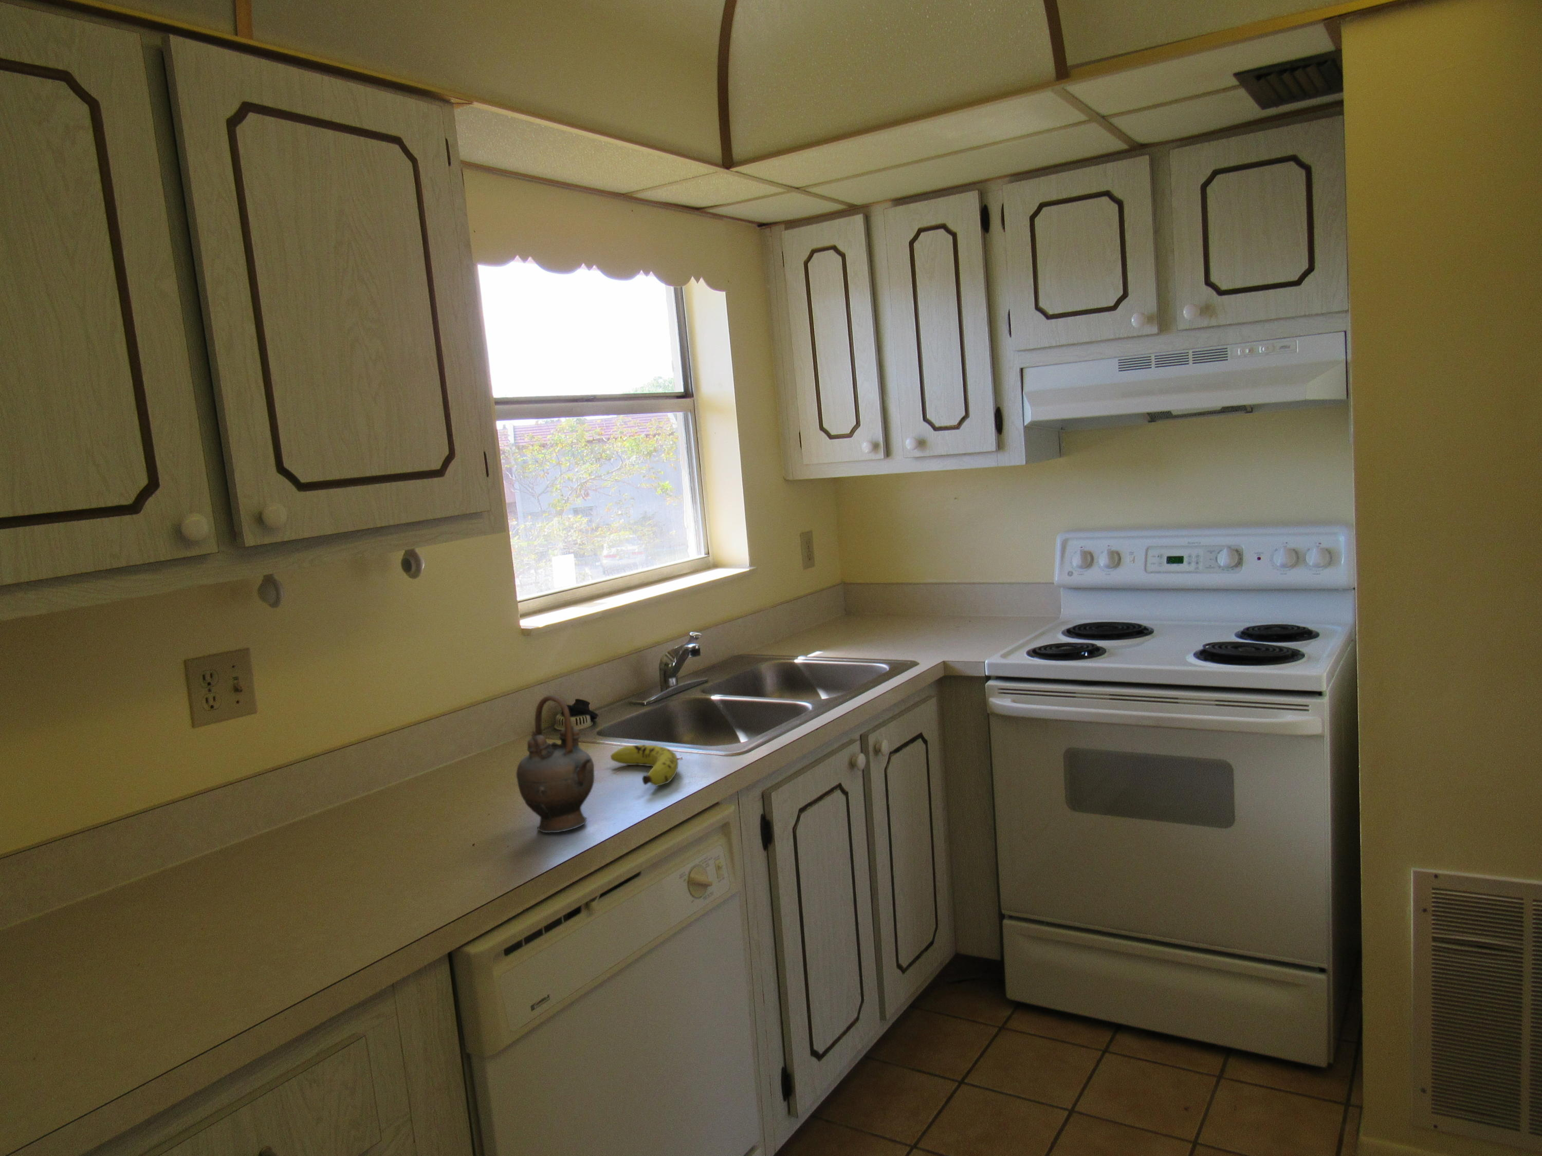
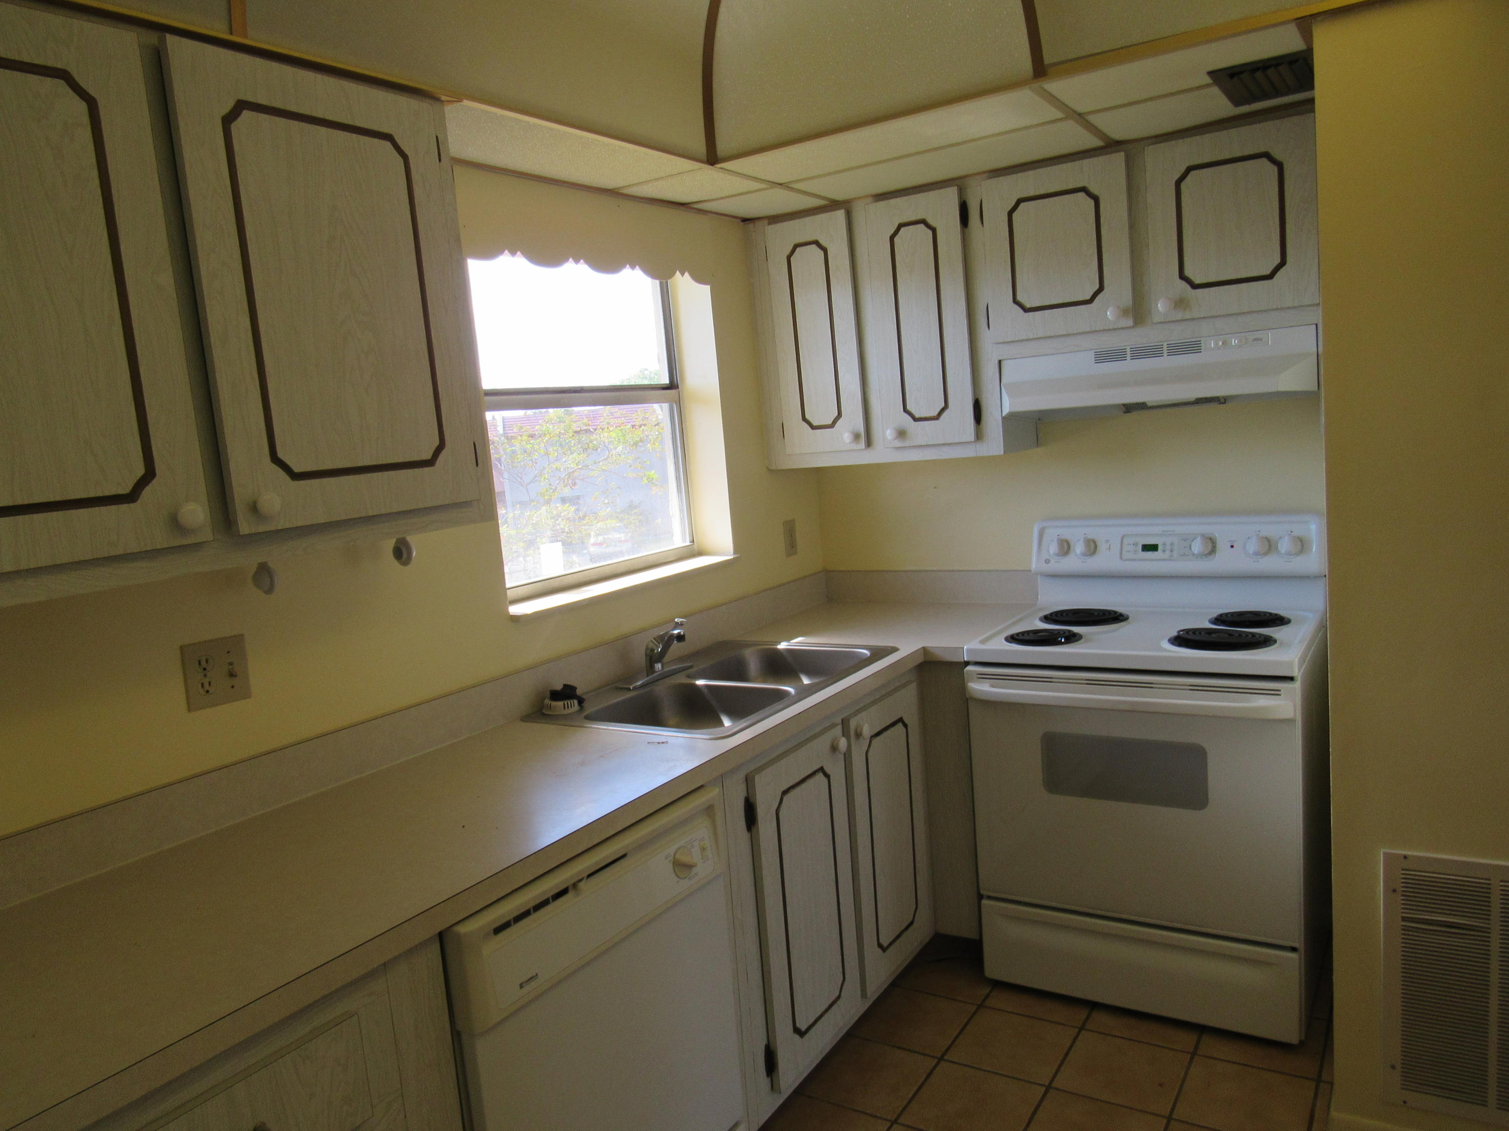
- teapot [516,695,595,833]
- fruit [610,744,679,787]
